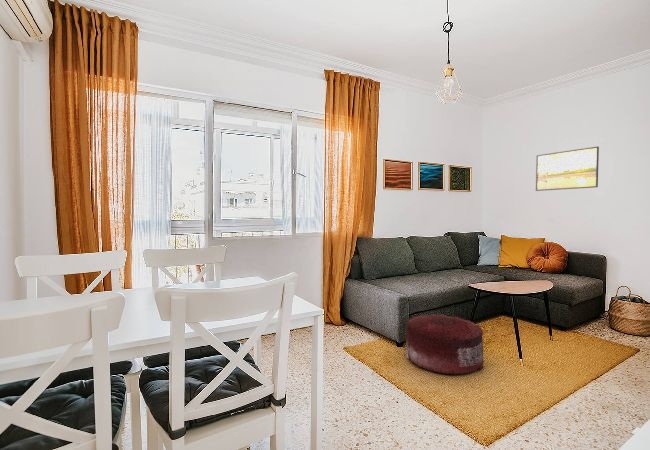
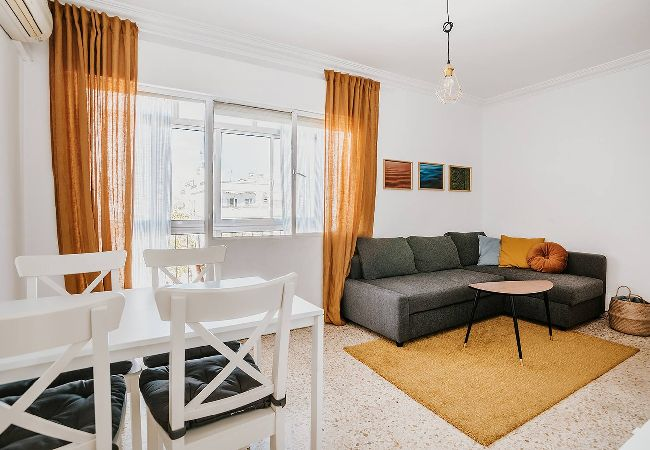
- pouf [405,312,484,375]
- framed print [535,146,600,192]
